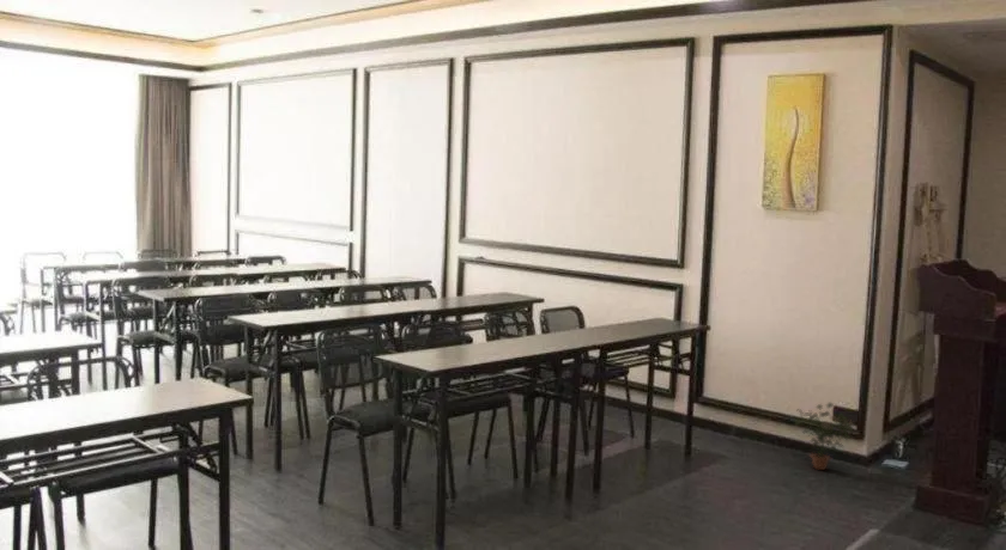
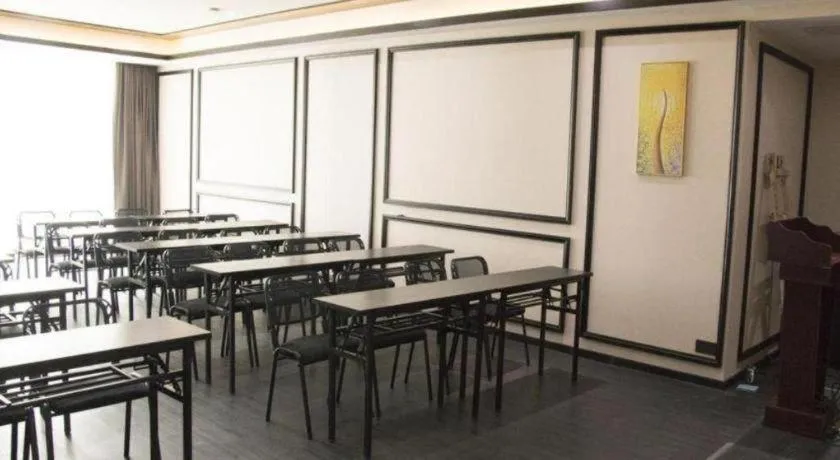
- potted plant [794,401,855,471]
